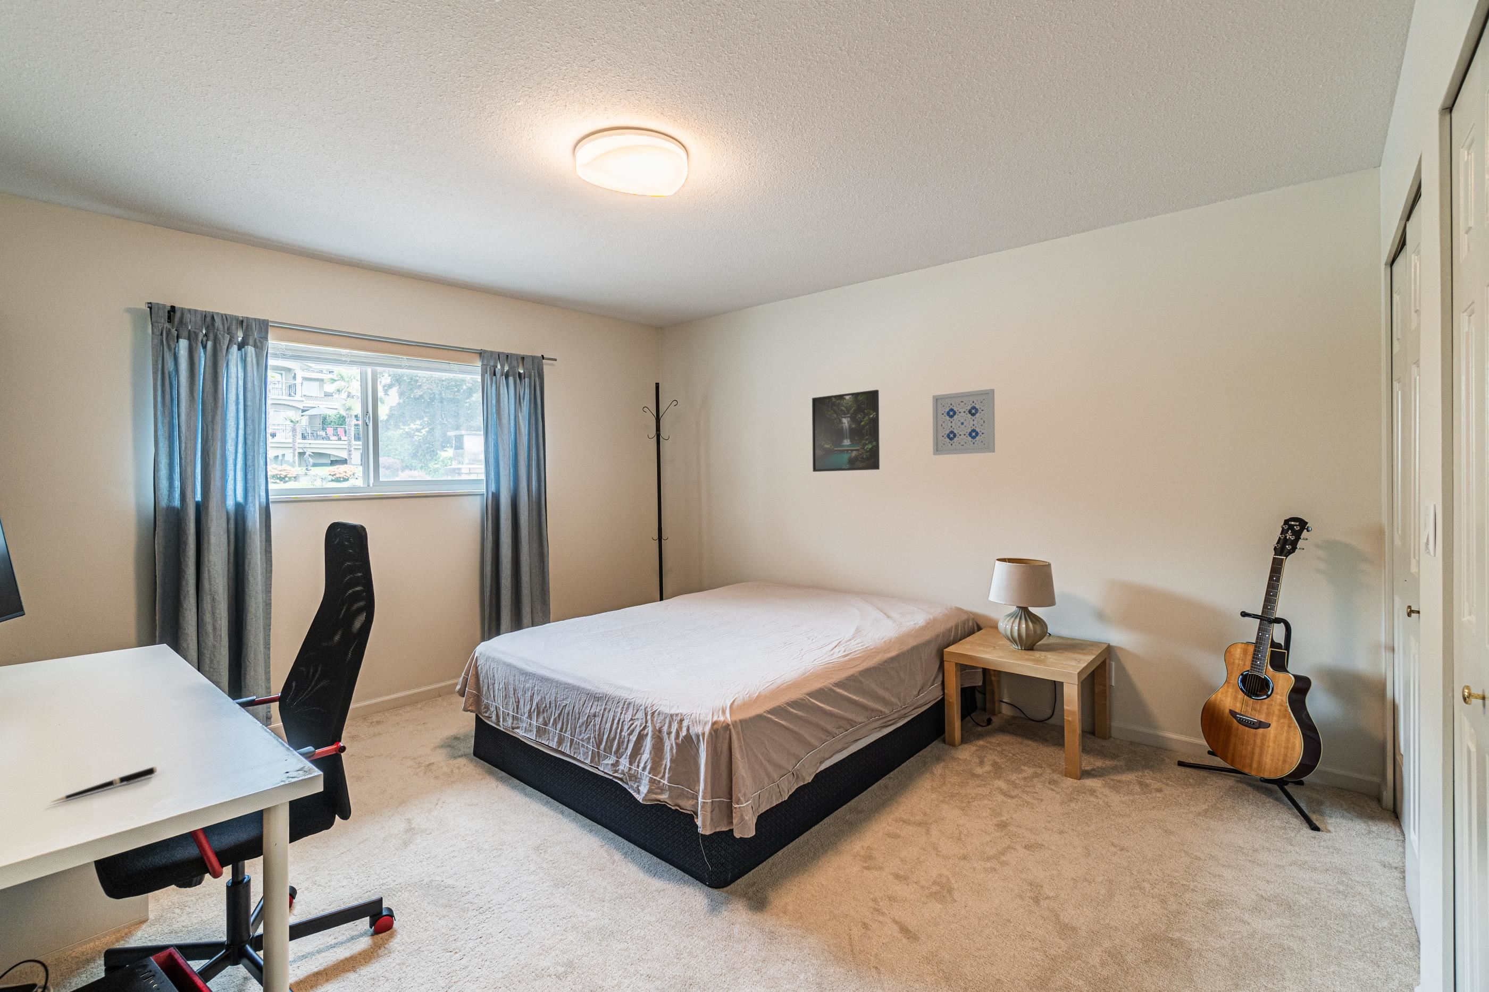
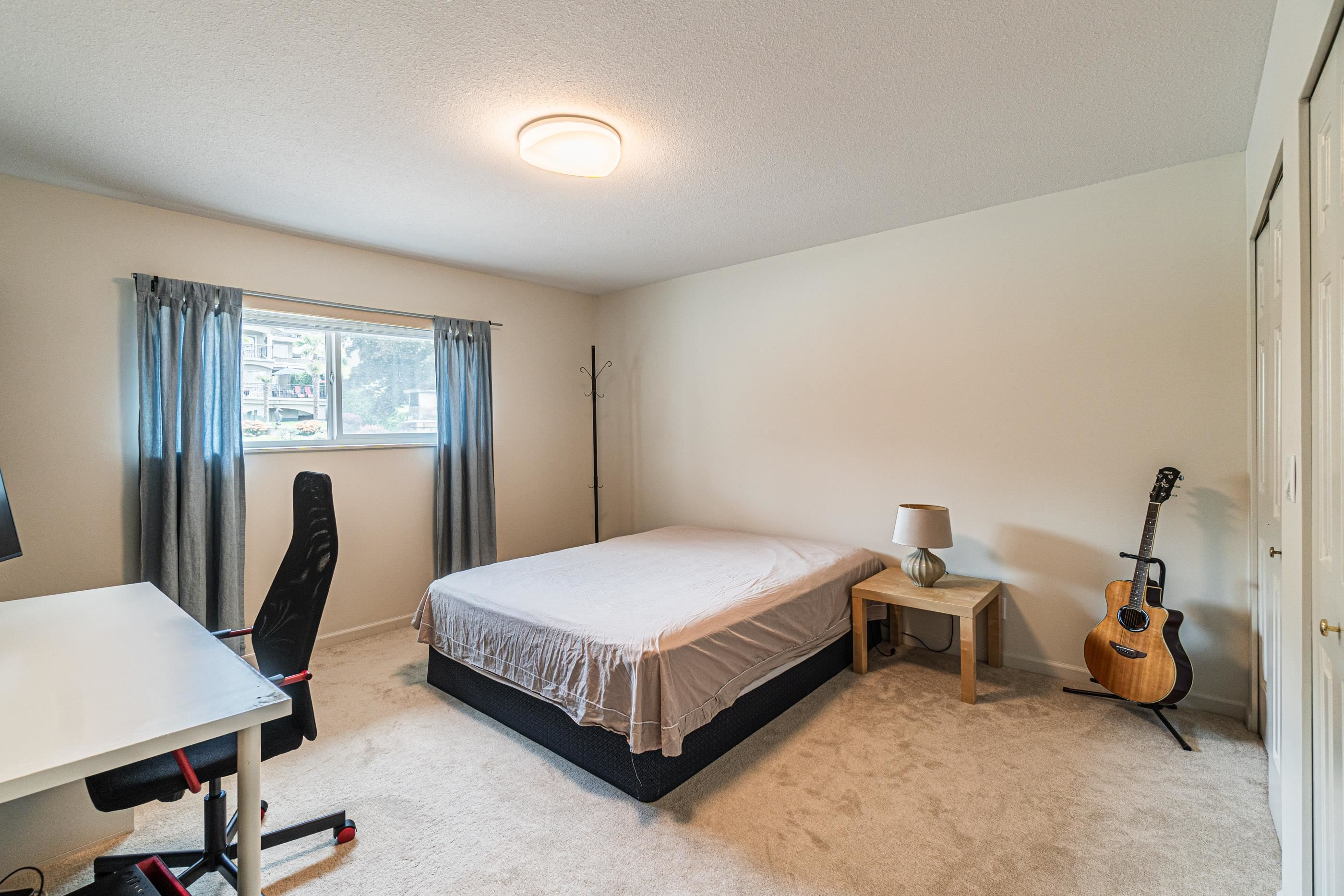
- pen [49,766,157,804]
- wall art [932,389,996,456]
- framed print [811,389,880,473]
